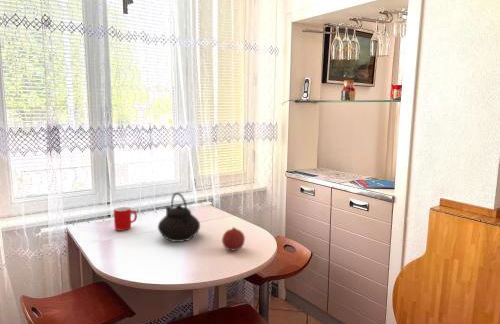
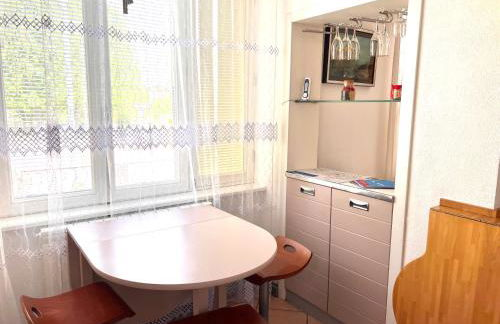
- cup [113,206,138,231]
- fruit [221,226,246,251]
- teapot [157,192,201,243]
